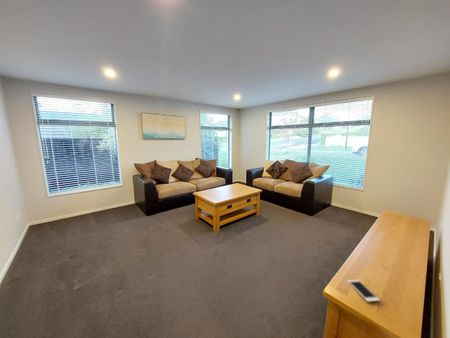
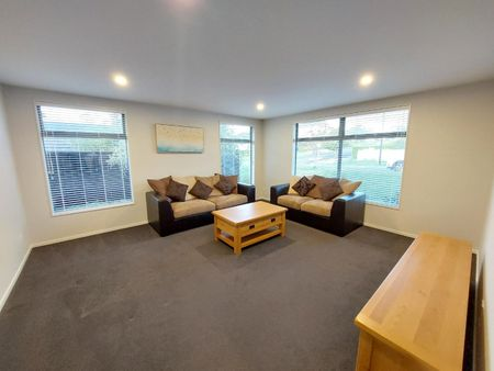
- cell phone [347,279,381,303]
